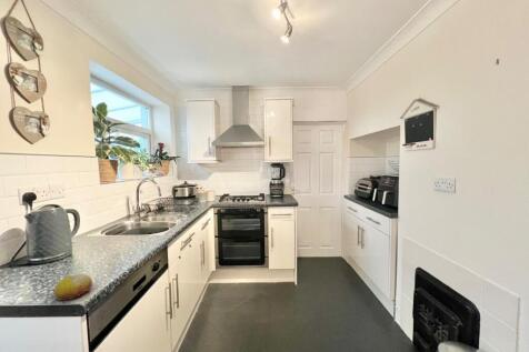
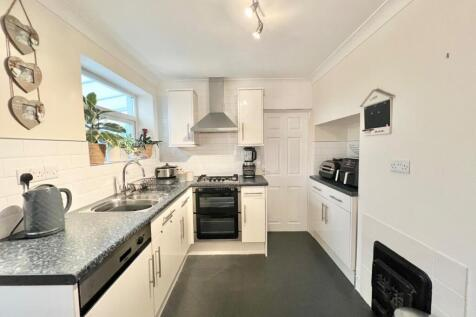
- fruit [53,273,93,302]
